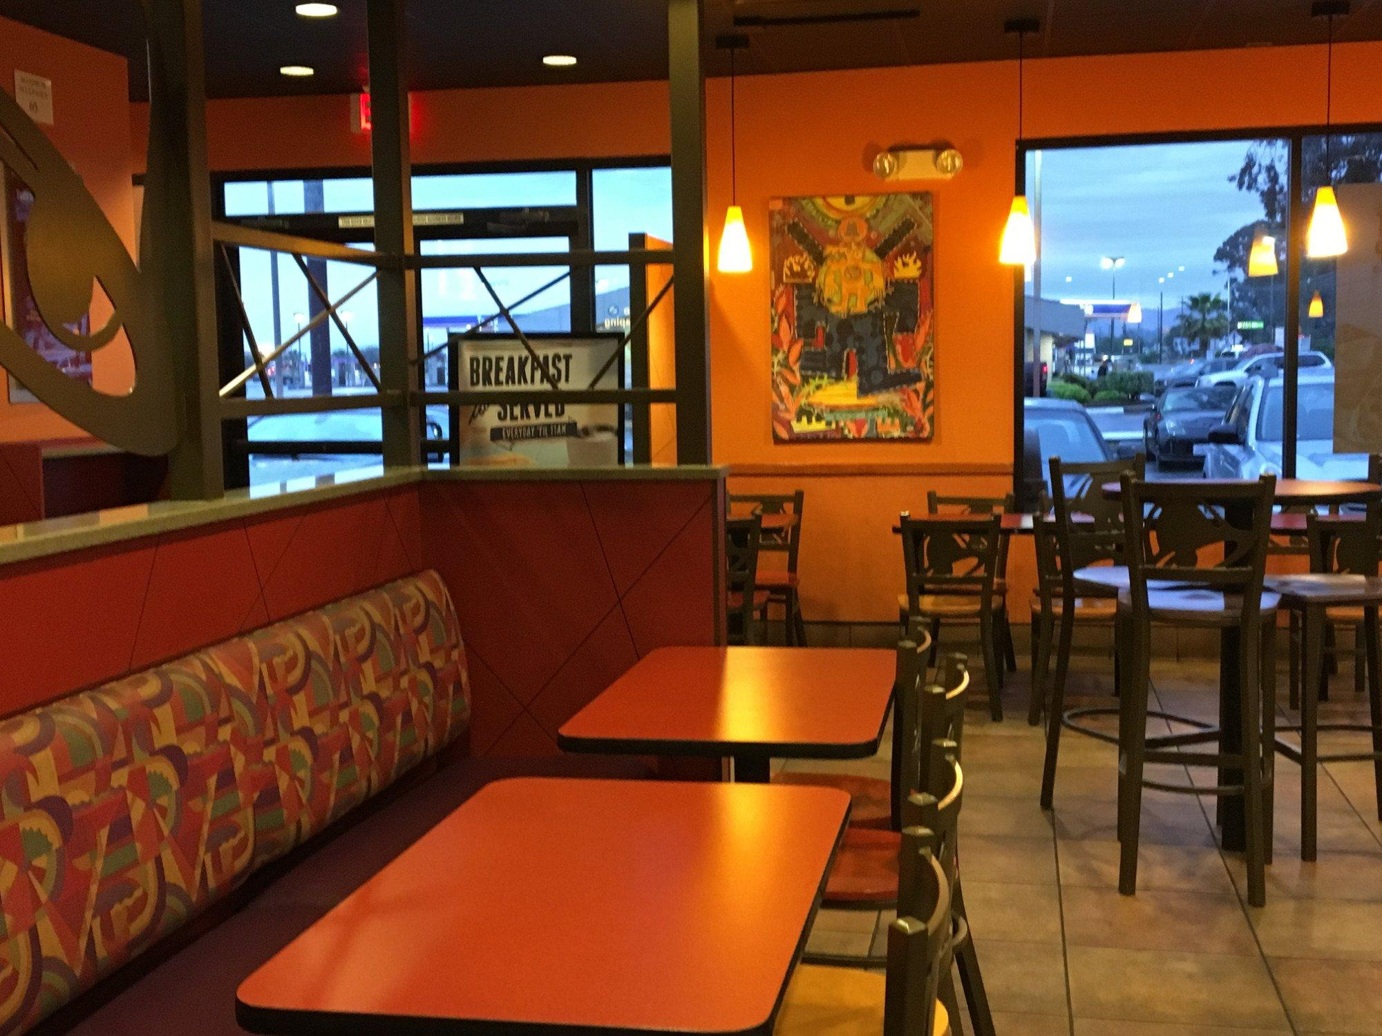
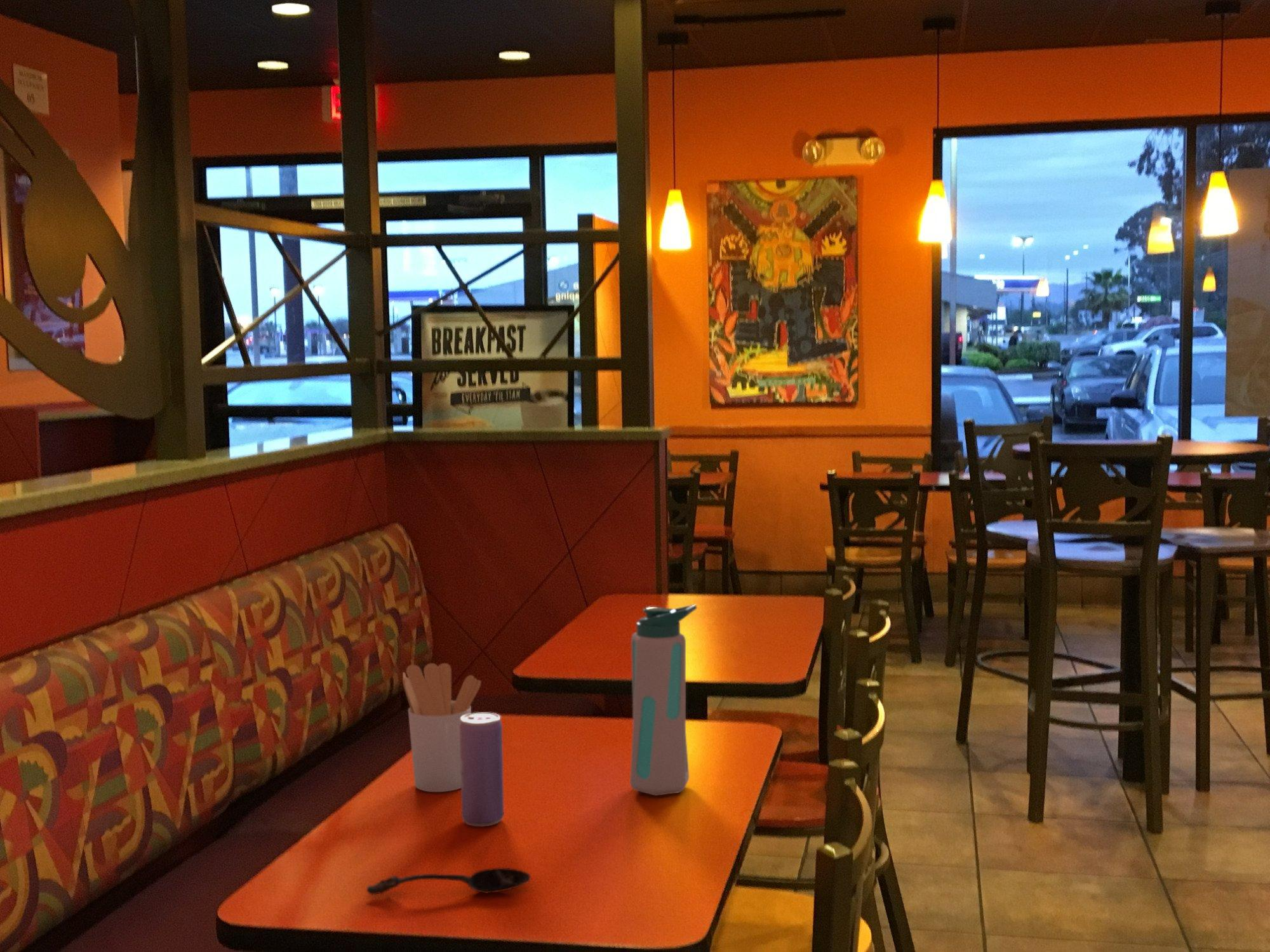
+ spoon [366,867,531,896]
+ water bottle [629,604,697,797]
+ beverage can [460,712,504,827]
+ utensil holder [402,663,481,793]
